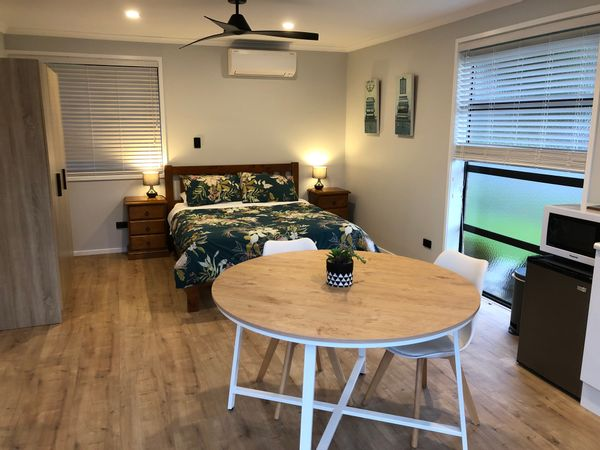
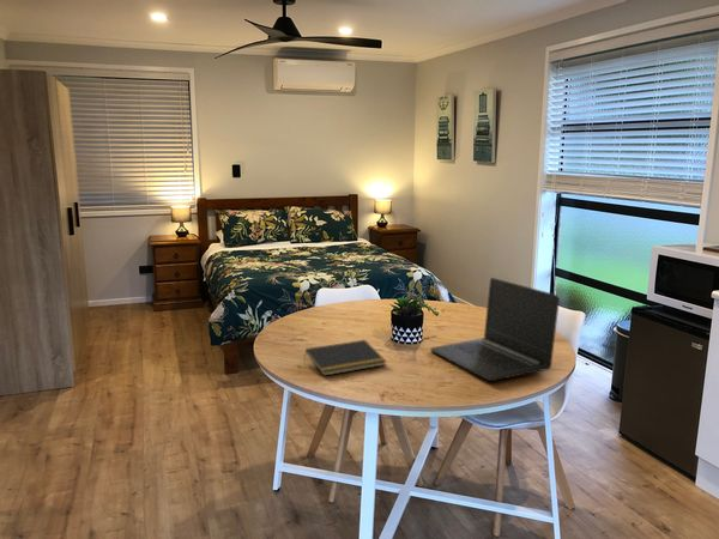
+ laptop [429,277,561,382]
+ notepad [303,339,387,377]
